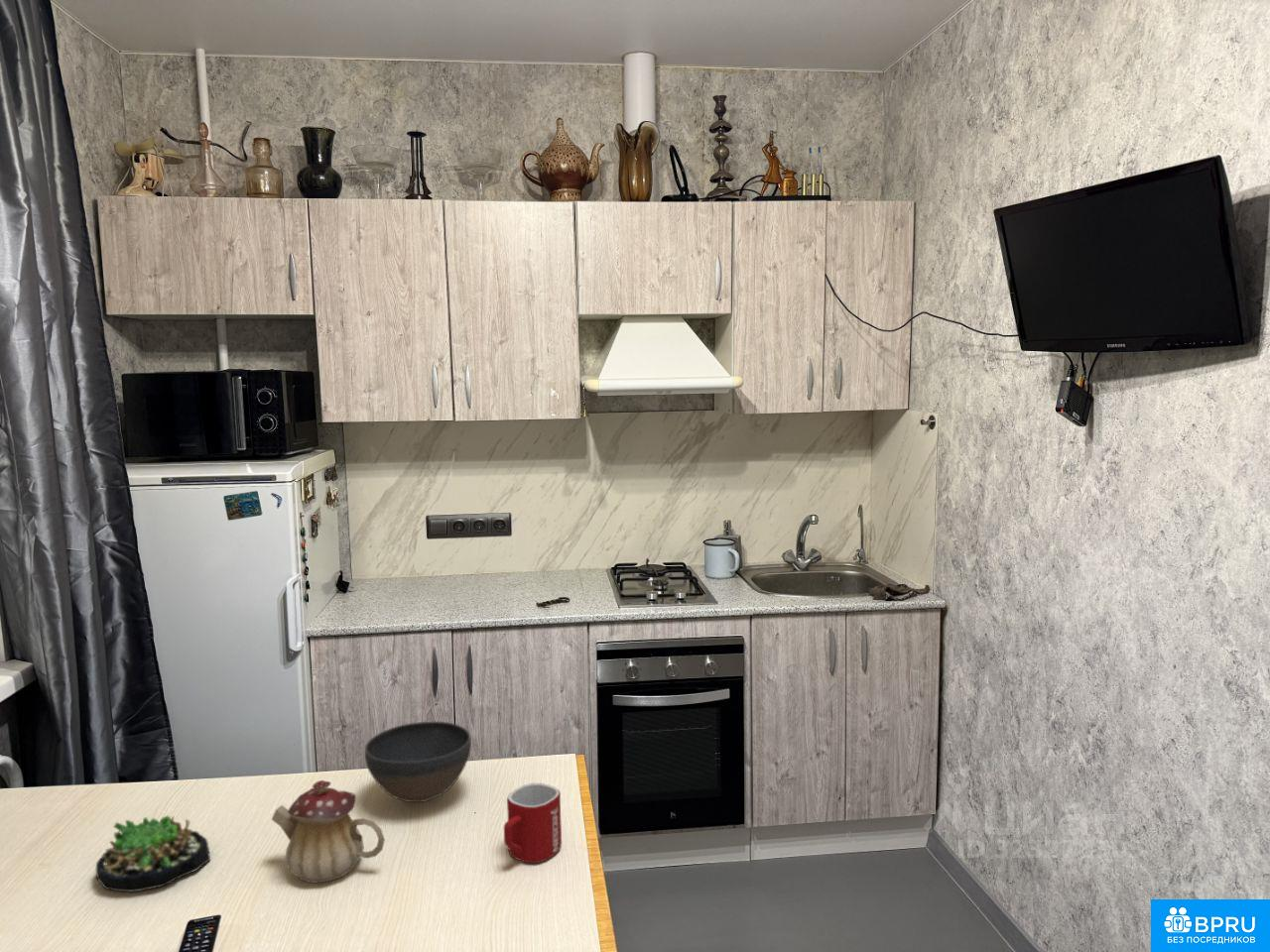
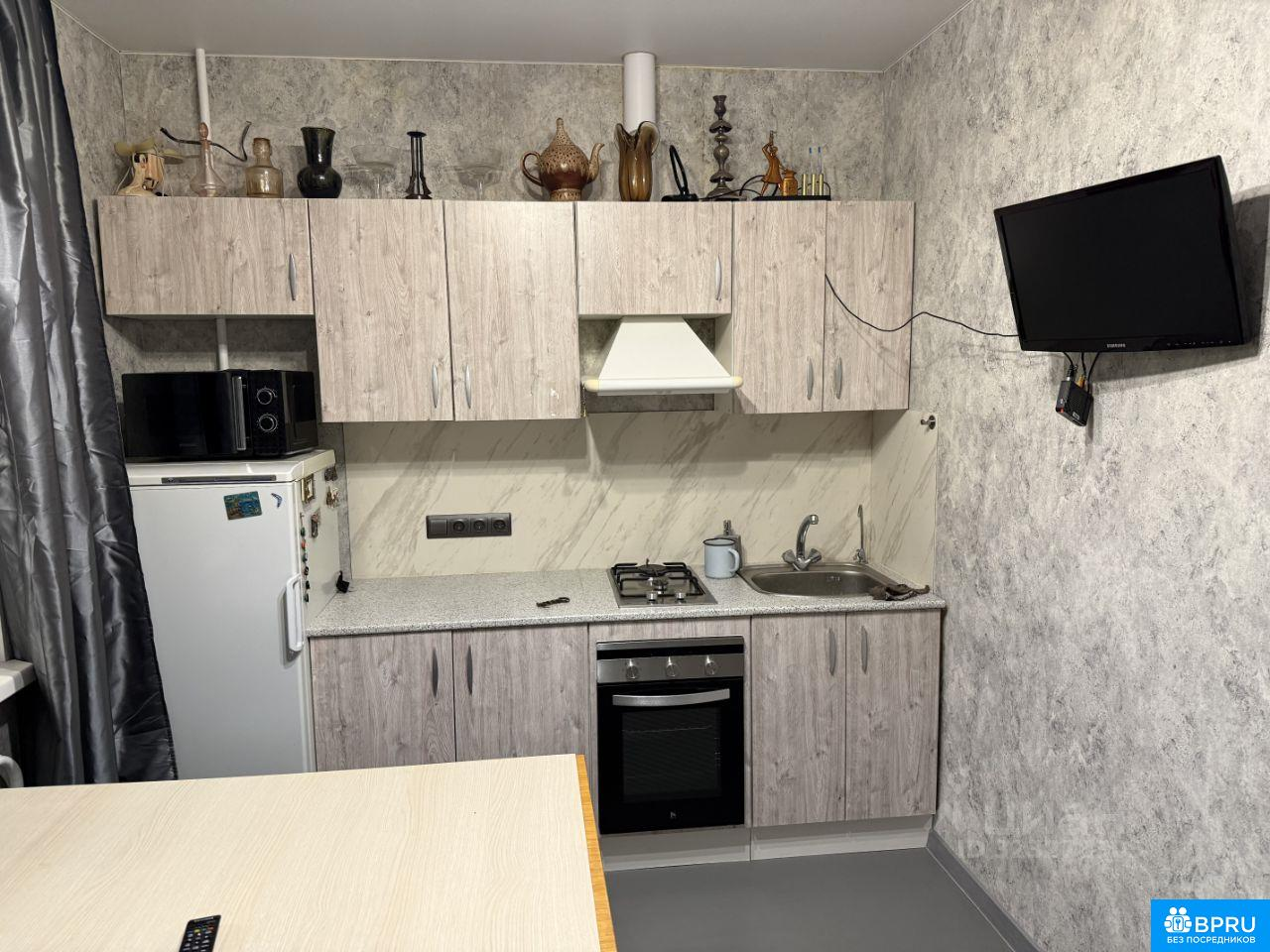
- succulent plant [95,814,211,892]
- teapot [271,779,386,884]
- mug [503,782,563,864]
- bowl [364,721,472,803]
